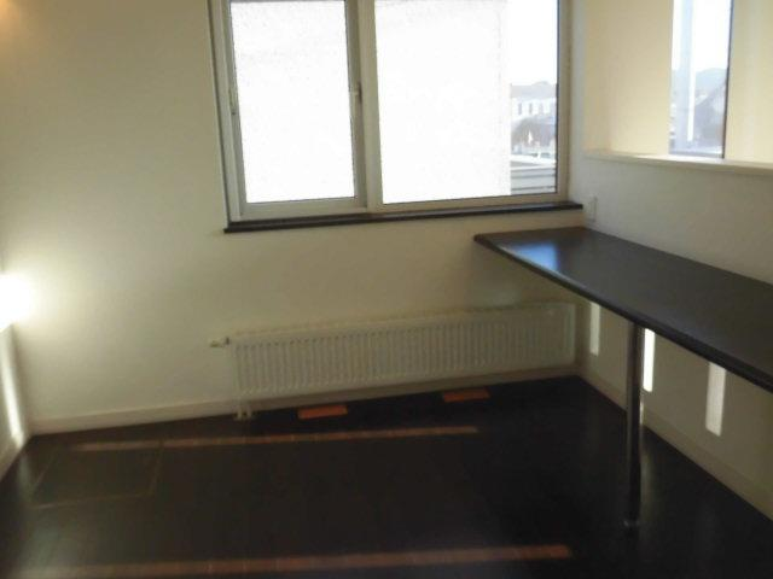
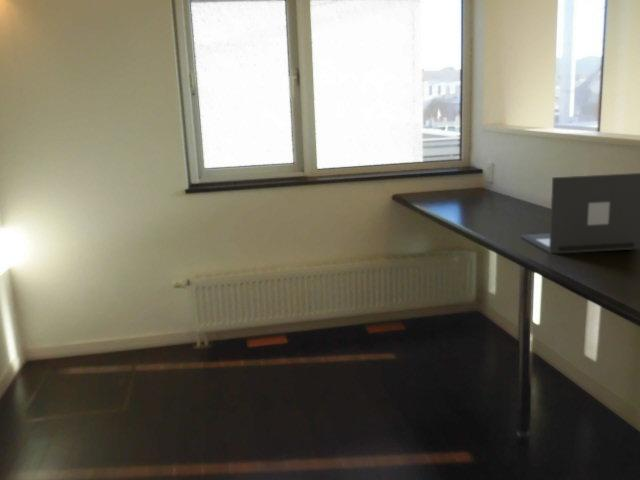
+ laptop [521,172,640,254]
